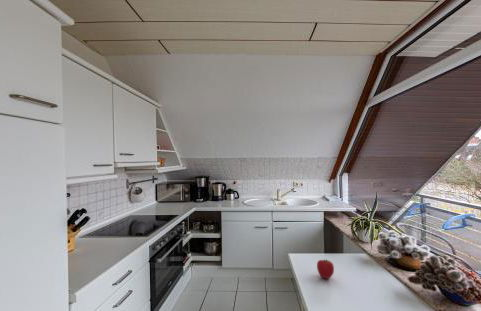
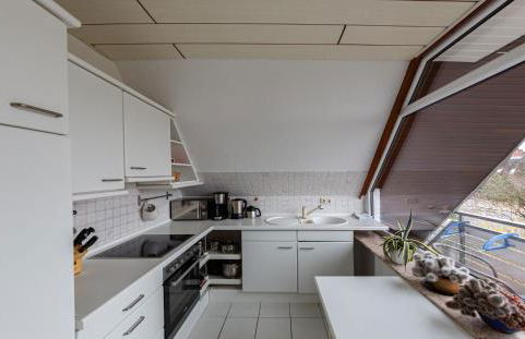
- fruit [316,258,335,280]
